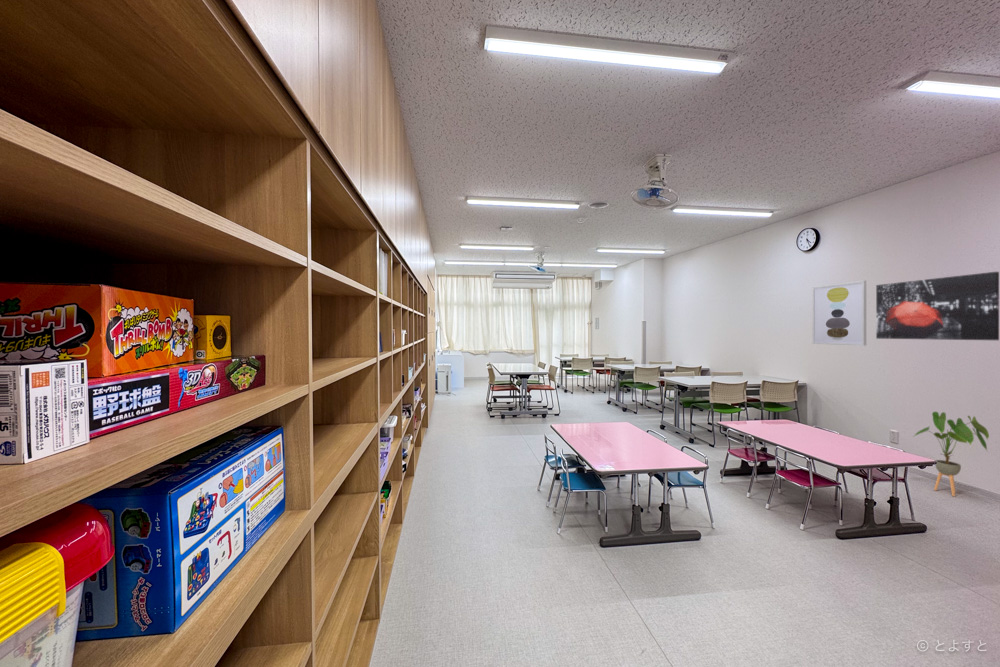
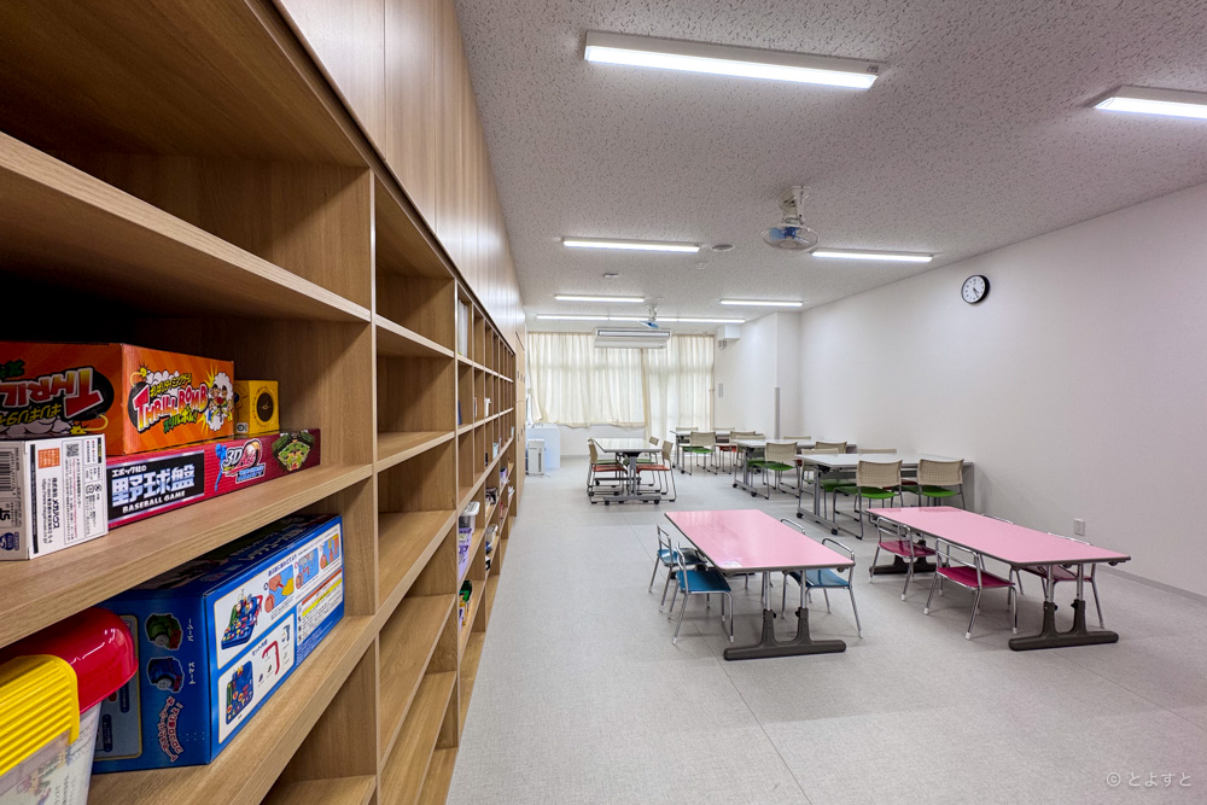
- house plant [913,411,990,497]
- wall art [875,271,1000,341]
- wall art [812,280,867,347]
